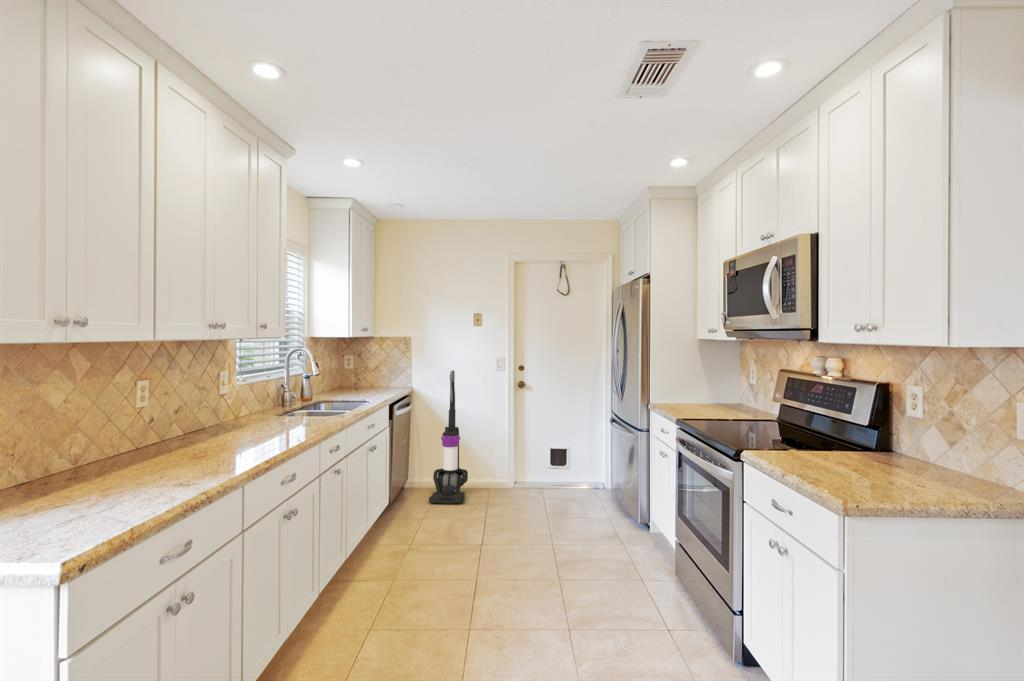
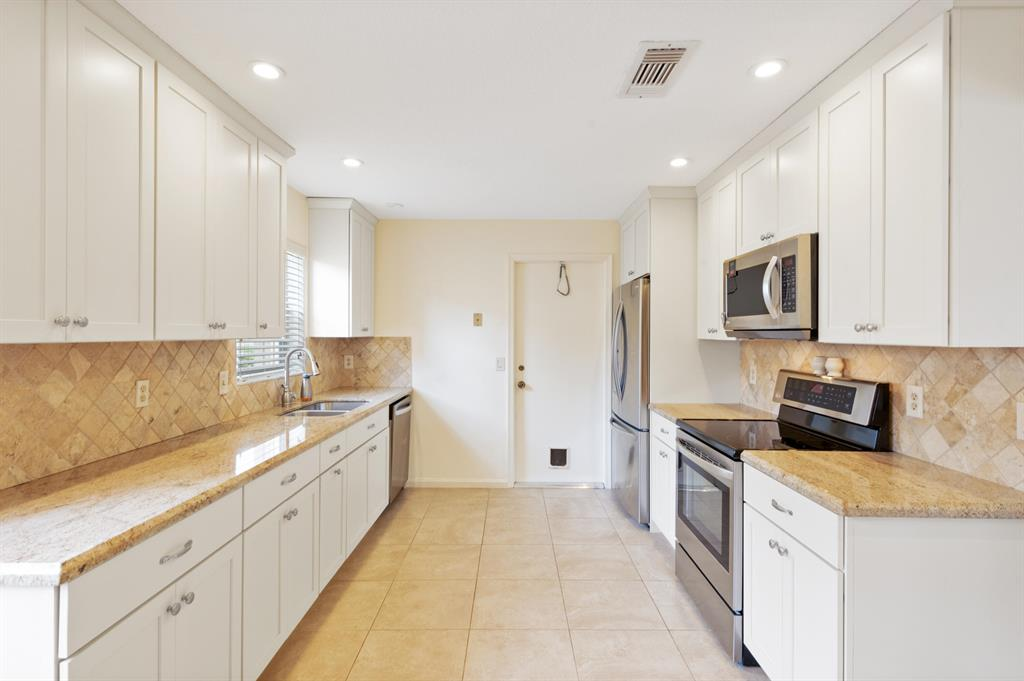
- vacuum cleaner [428,369,469,504]
